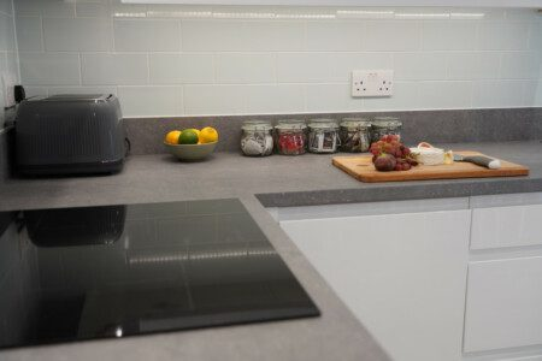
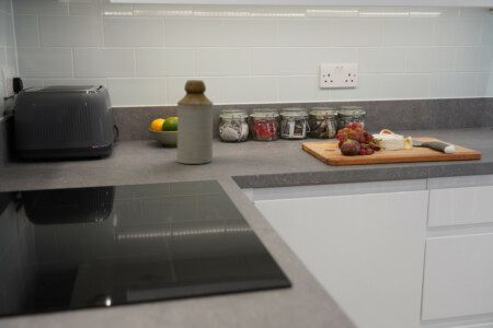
+ bottle [176,79,214,165]
